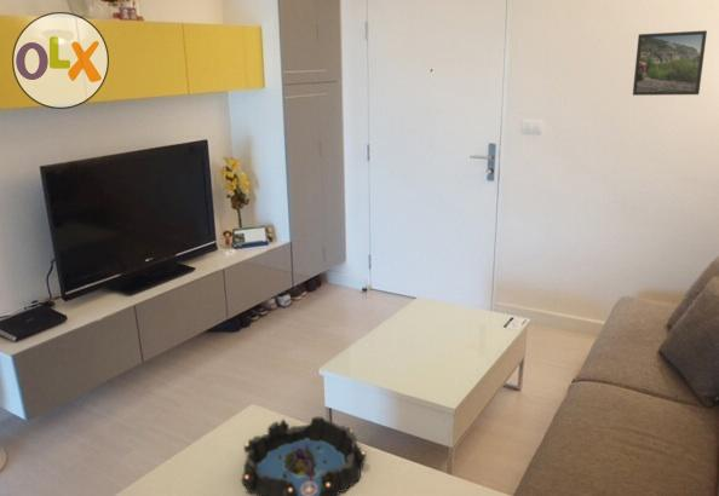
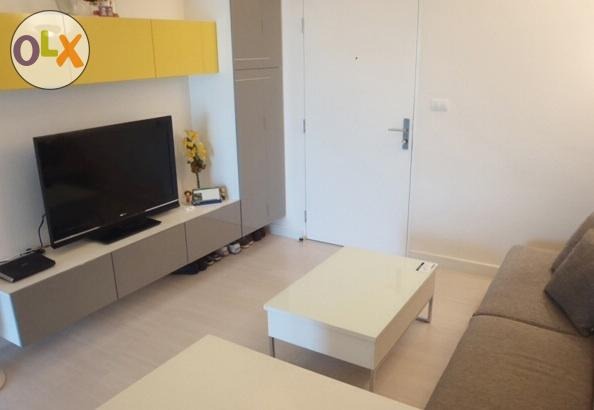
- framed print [632,29,708,97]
- decorative bowl [240,415,367,496]
